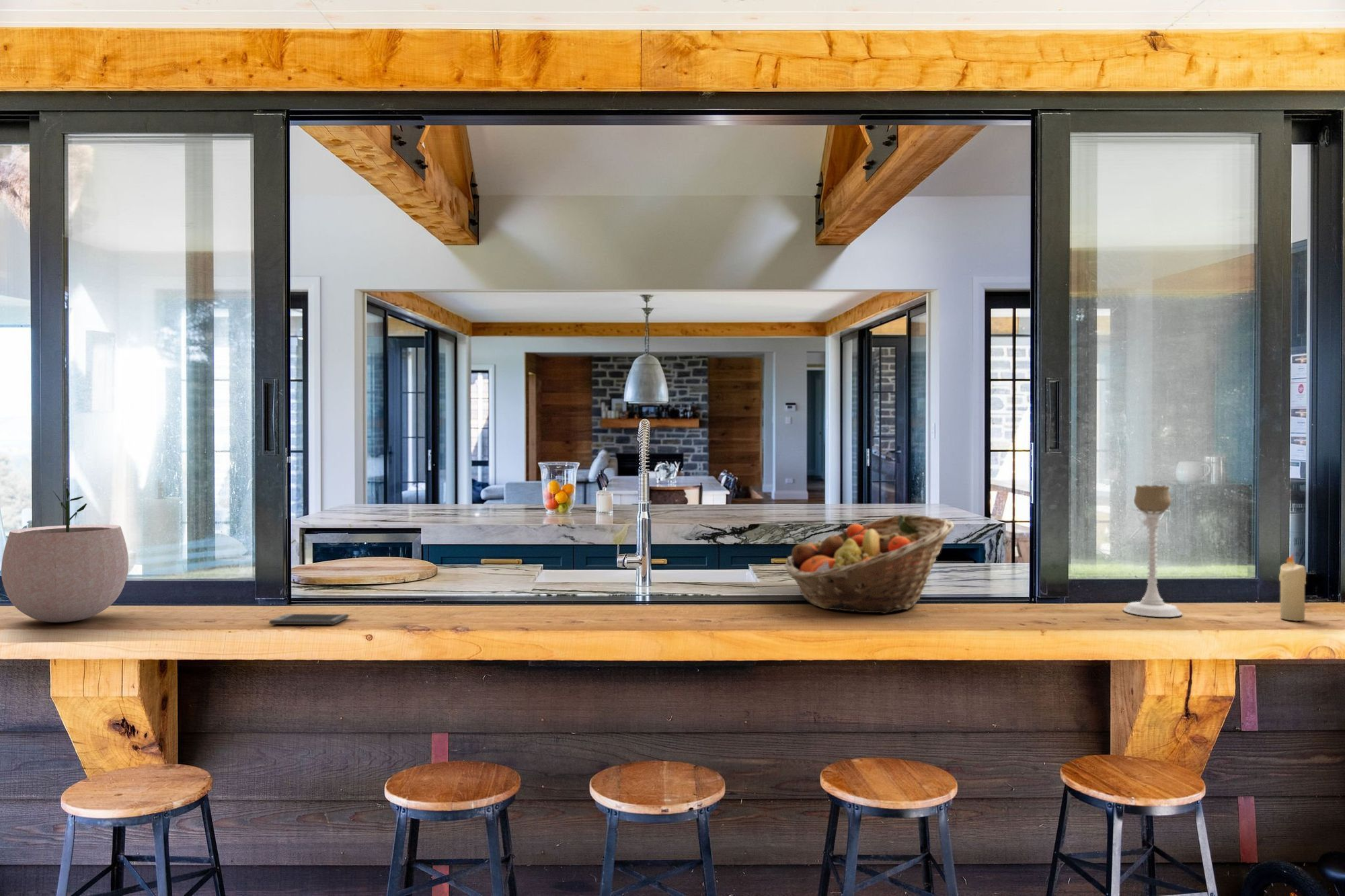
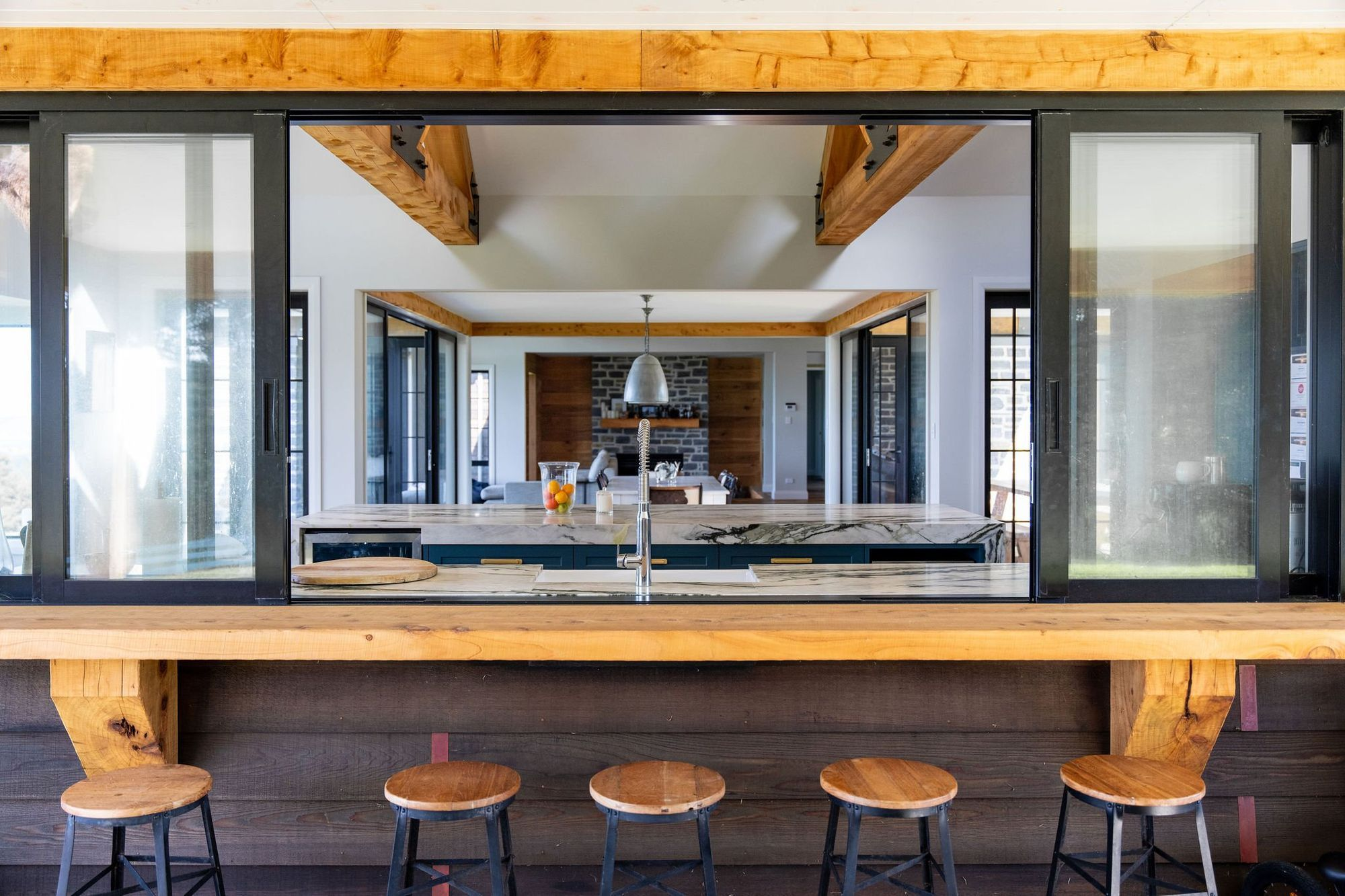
- plant pot [1,488,129,623]
- fruit basket [784,514,955,614]
- candle [1278,553,1307,622]
- candle holder [1122,485,1183,618]
- smartphone [268,613,349,626]
